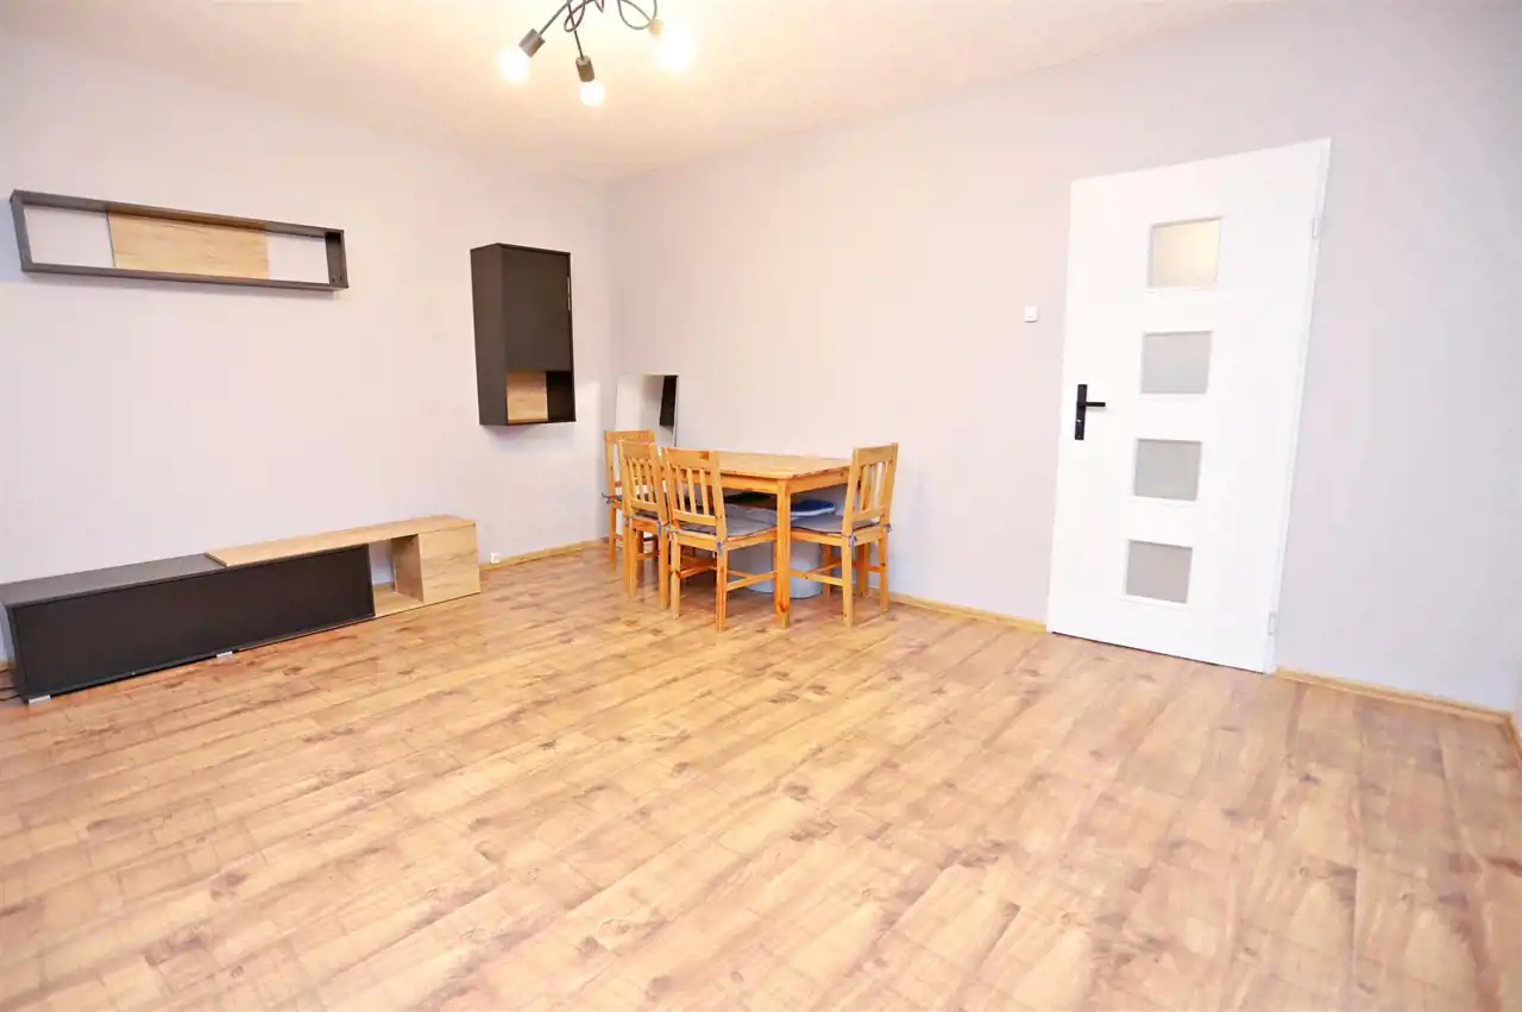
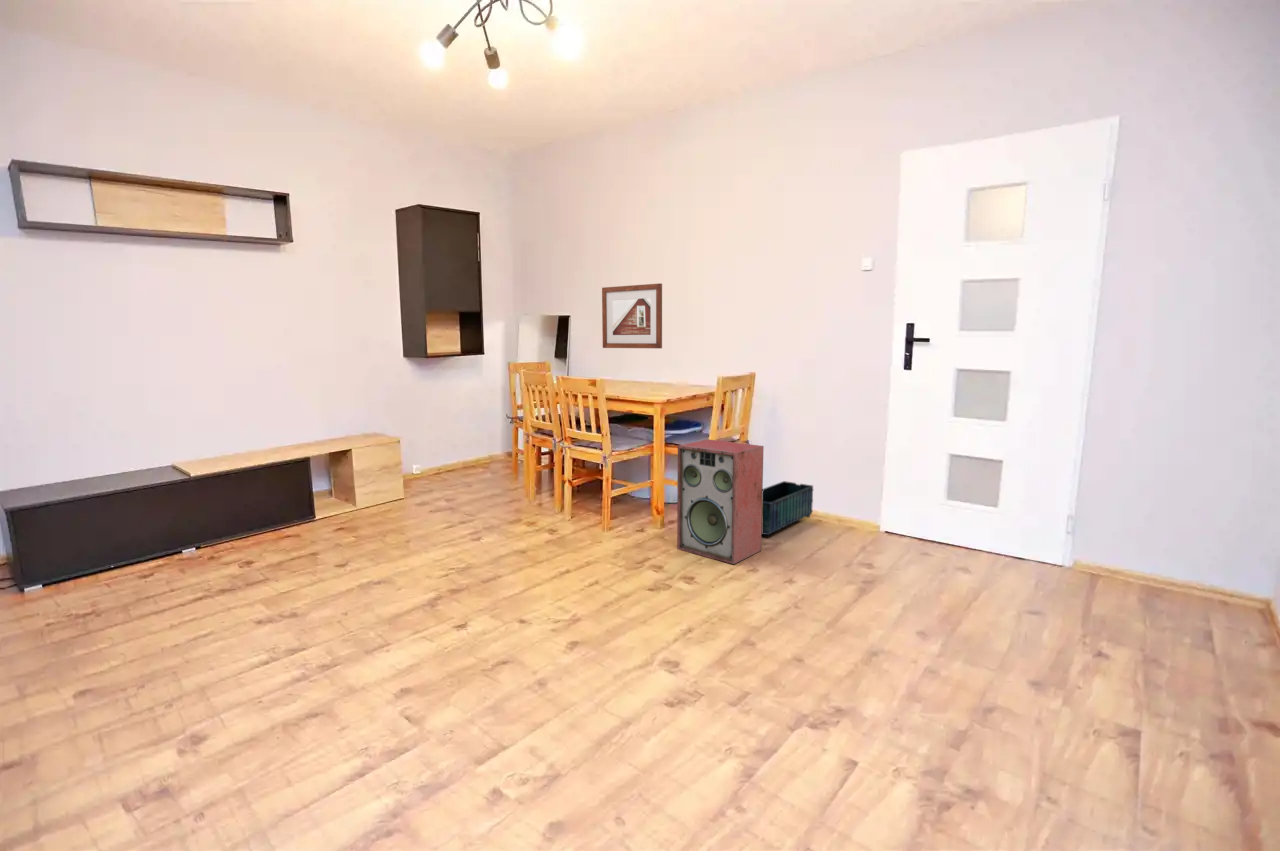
+ picture frame [601,282,663,349]
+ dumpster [761,480,814,537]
+ speaker [676,438,765,565]
